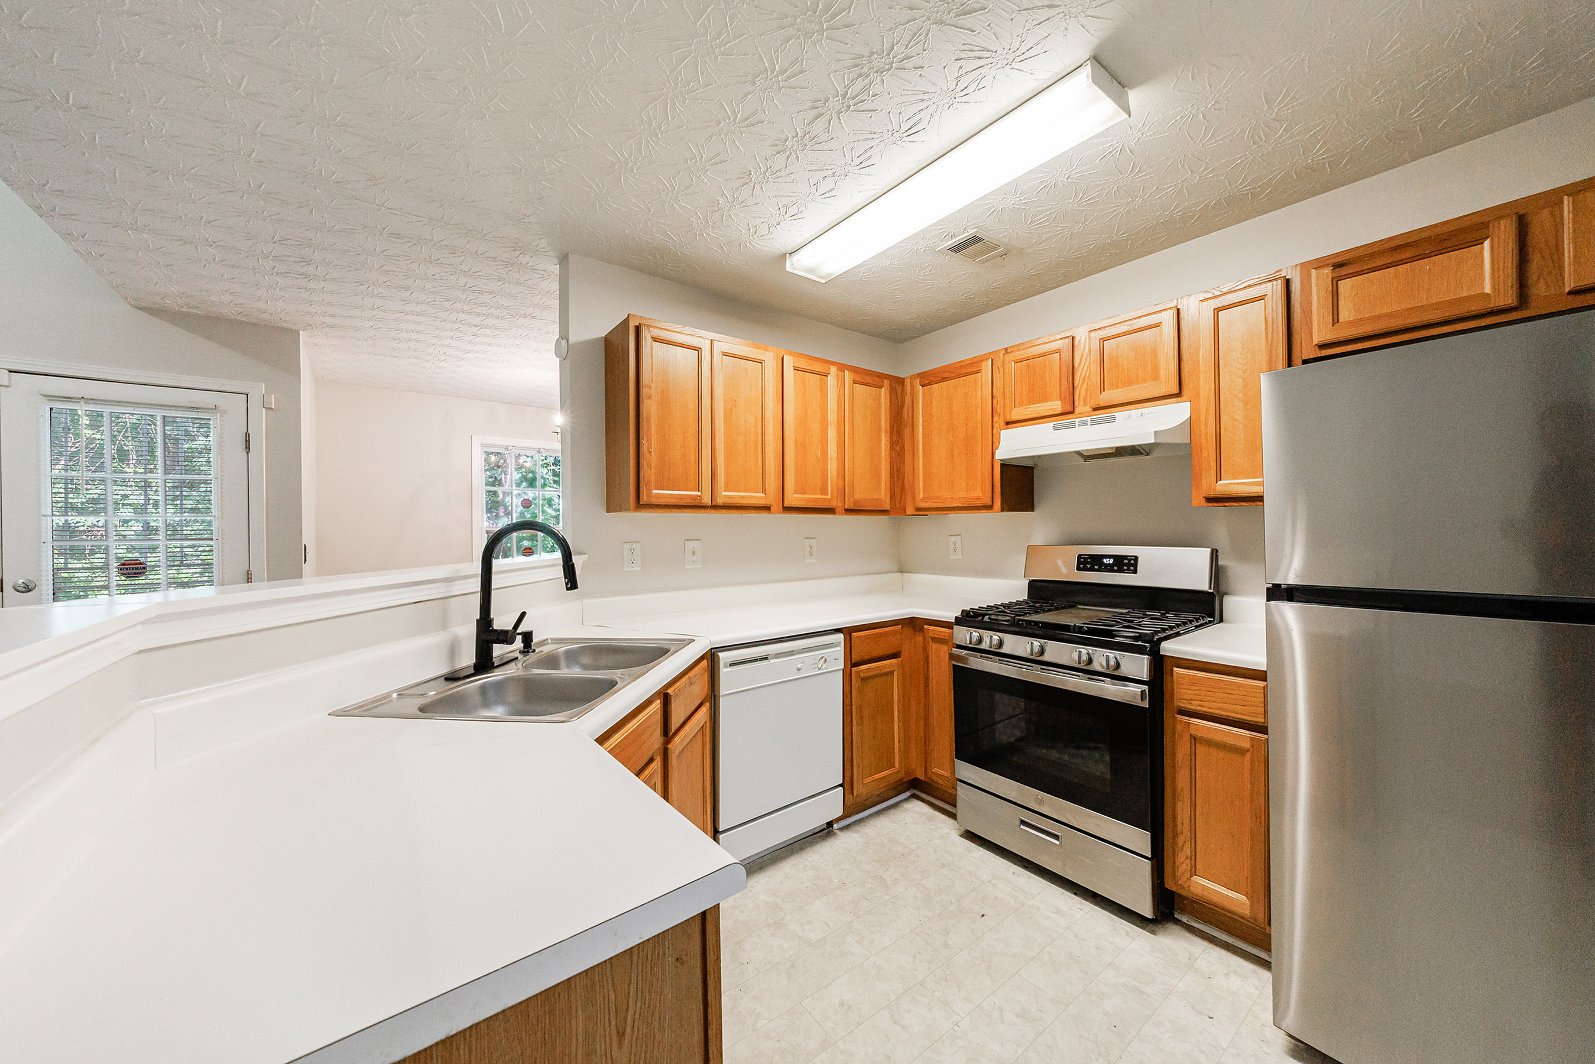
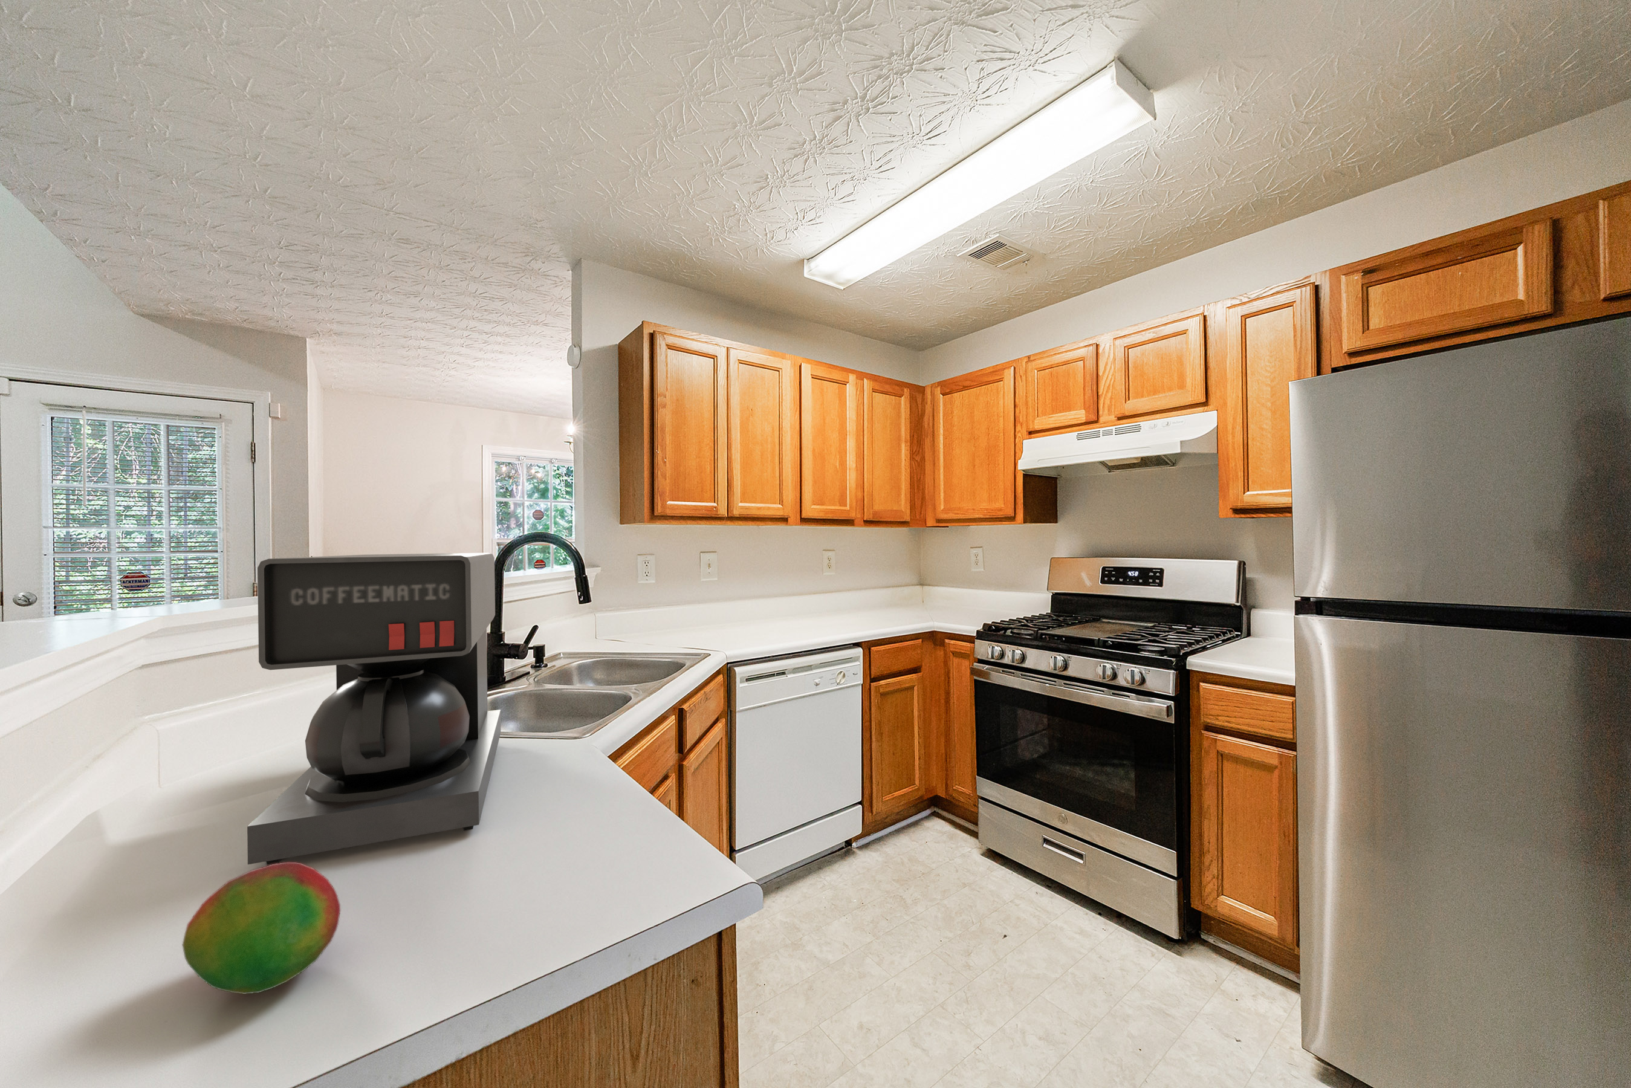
+ coffee maker [247,552,502,865]
+ fruit [182,861,341,994]
